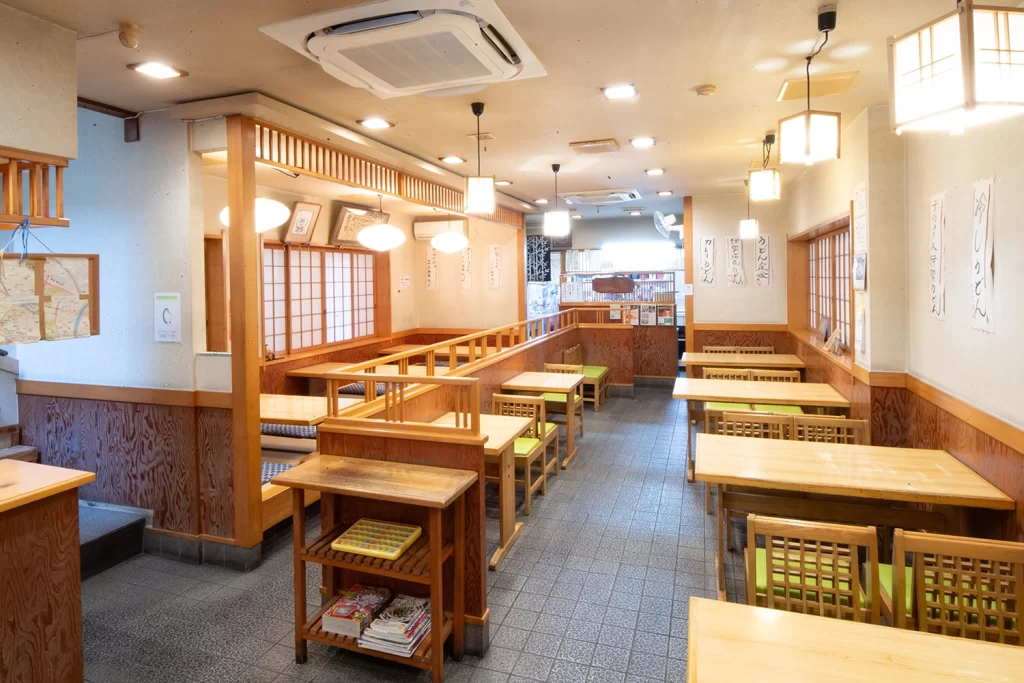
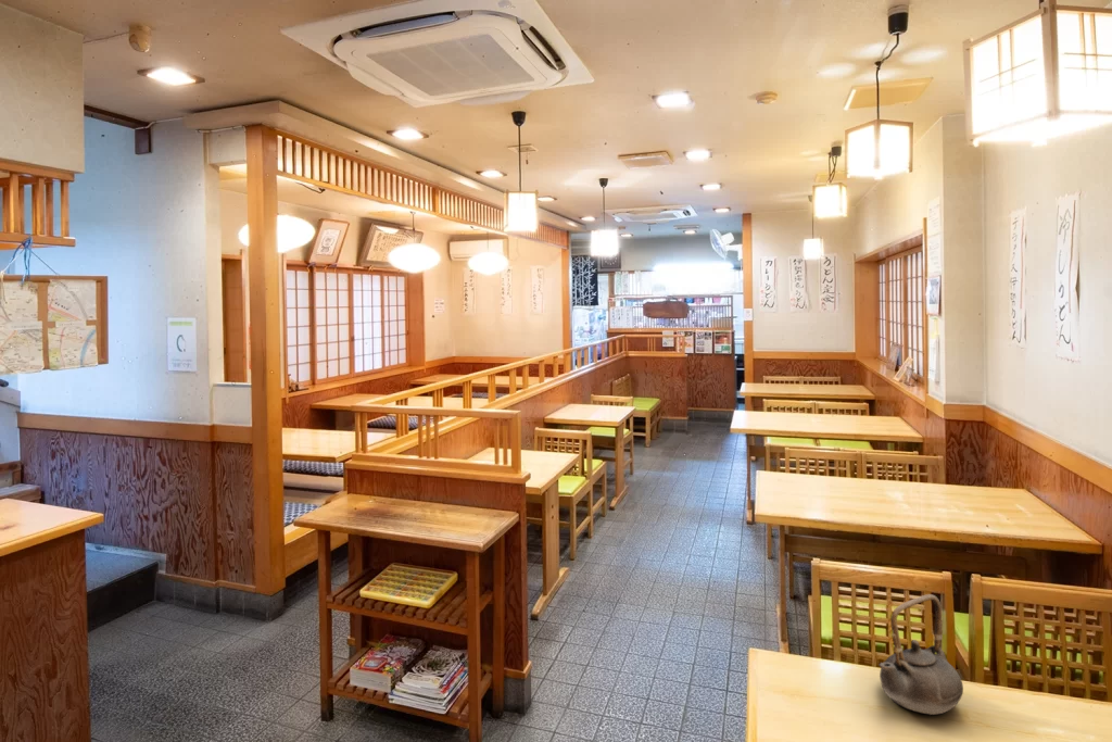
+ teapot [877,593,964,716]
